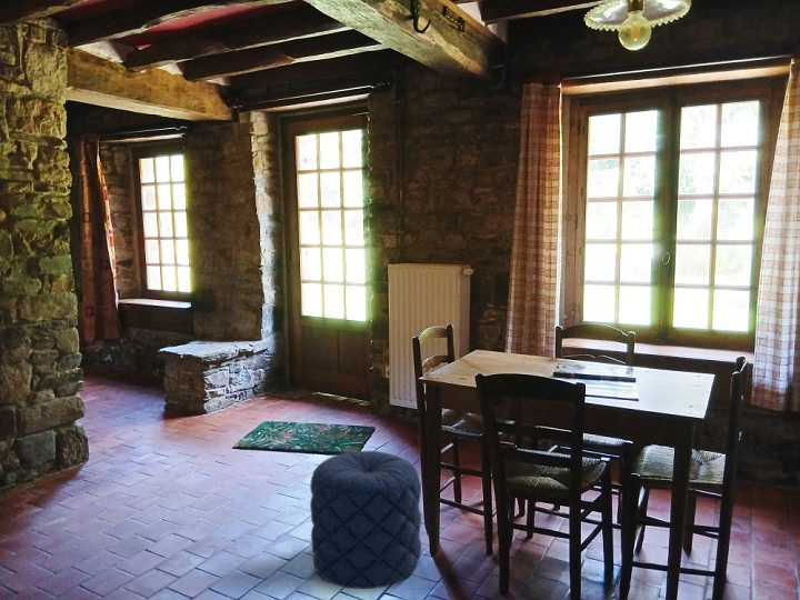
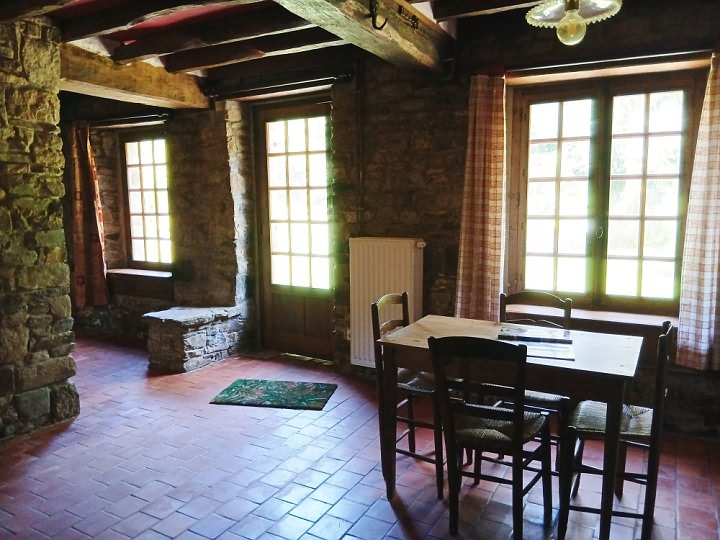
- pouf [309,450,422,590]
